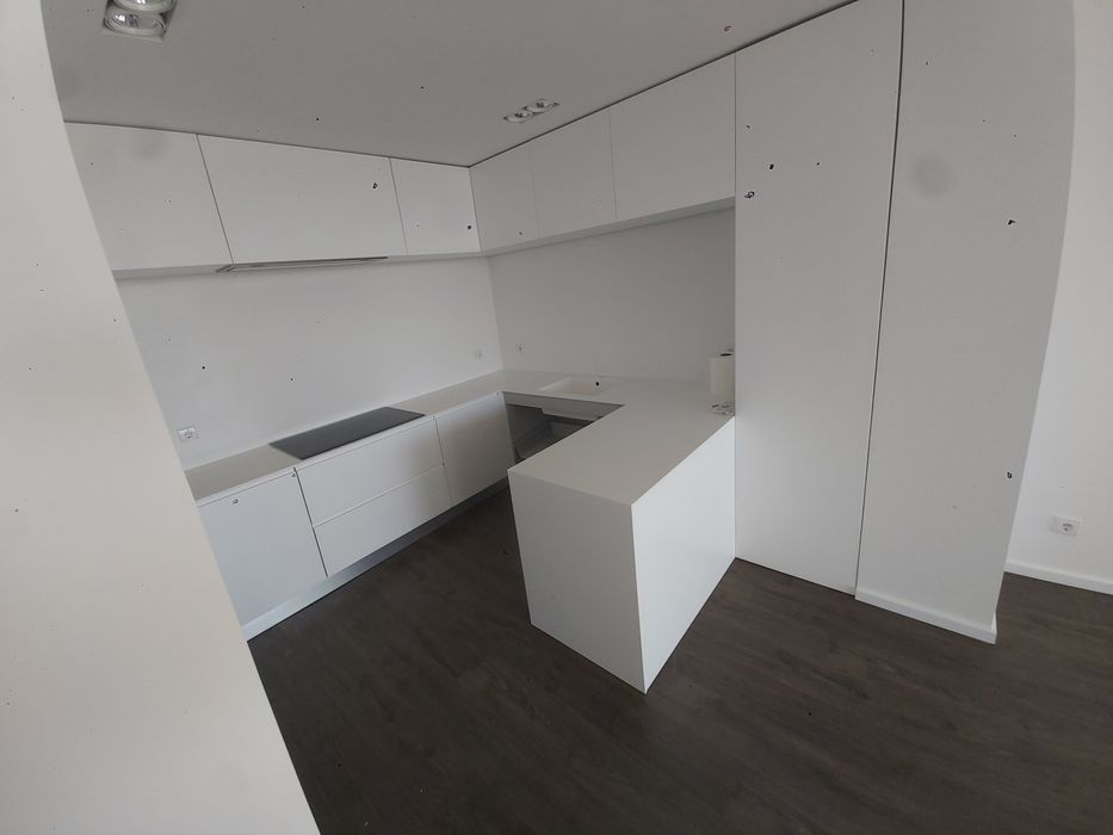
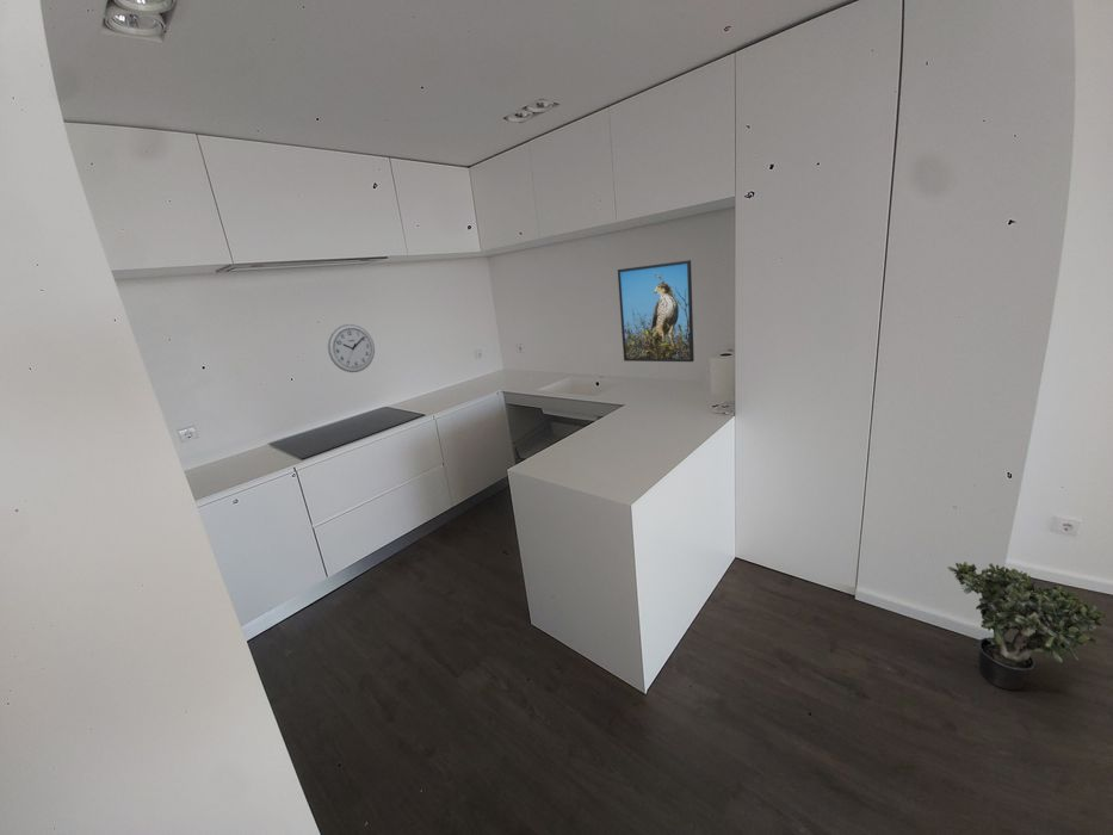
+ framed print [617,259,695,363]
+ potted plant [947,561,1107,691]
+ wall clock [327,323,376,373]
